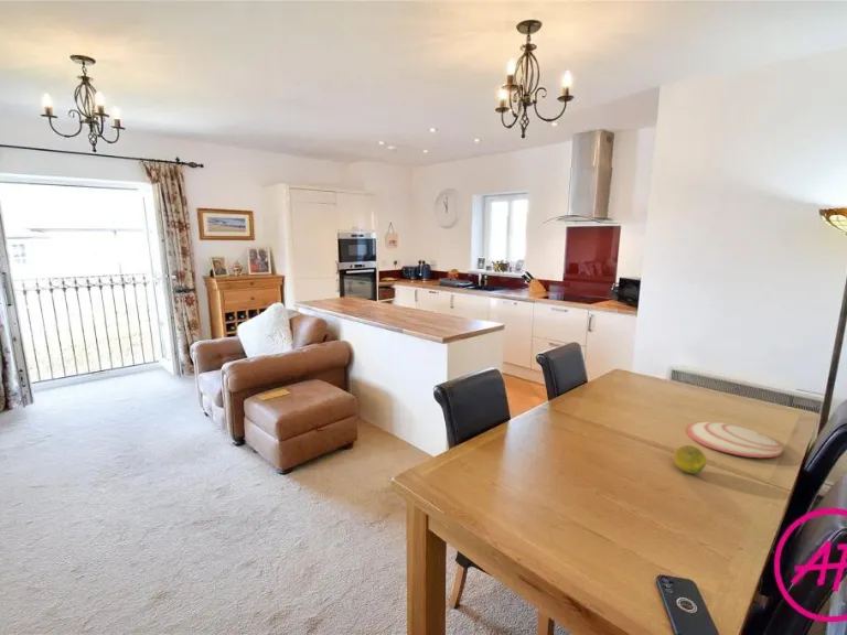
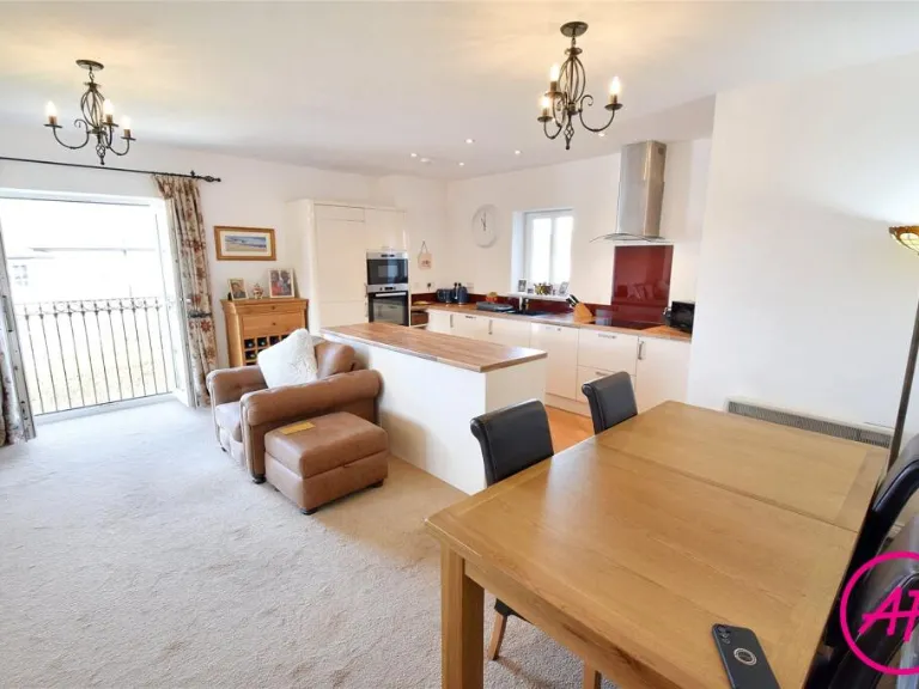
- fruit [673,444,707,475]
- plate [686,421,783,459]
